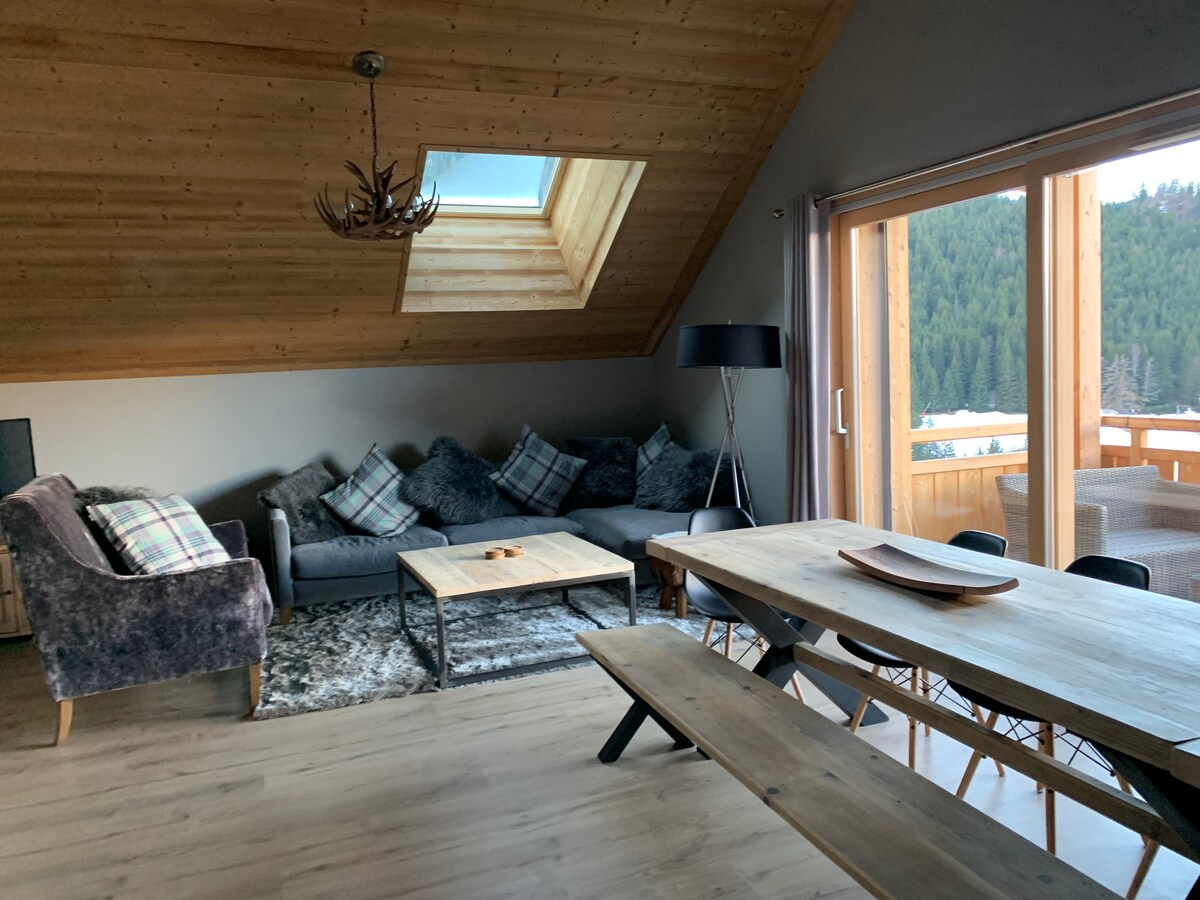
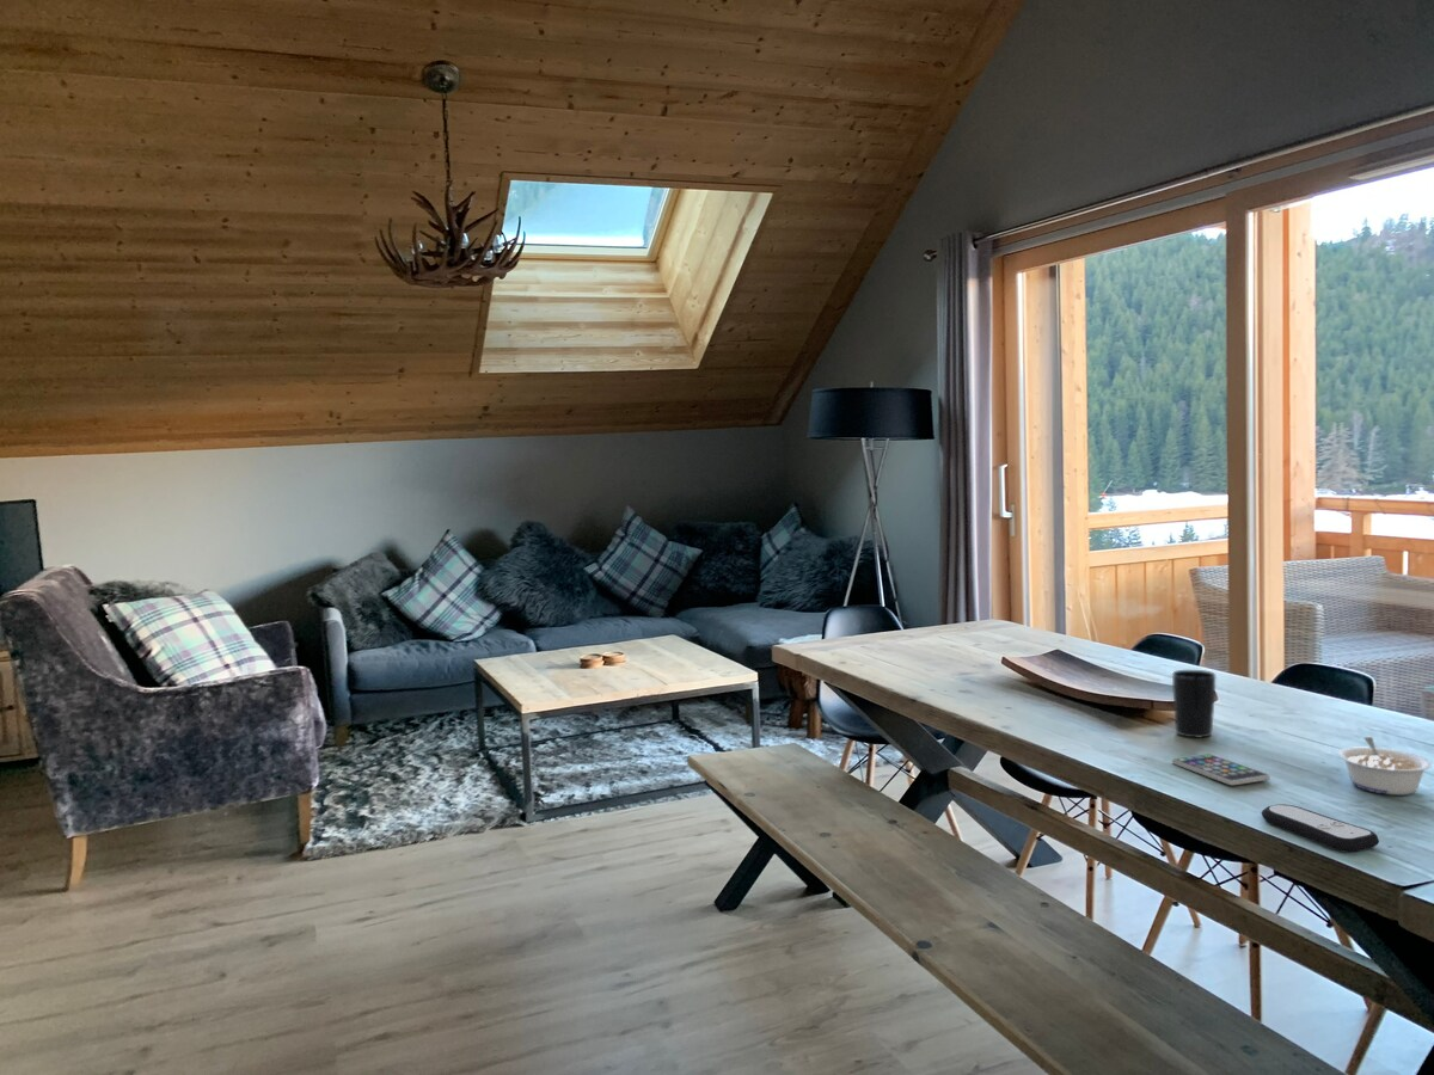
+ cup [1171,669,1218,738]
+ remote control [1261,803,1380,853]
+ legume [1337,736,1433,796]
+ smartphone [1171,752,1271,786]
